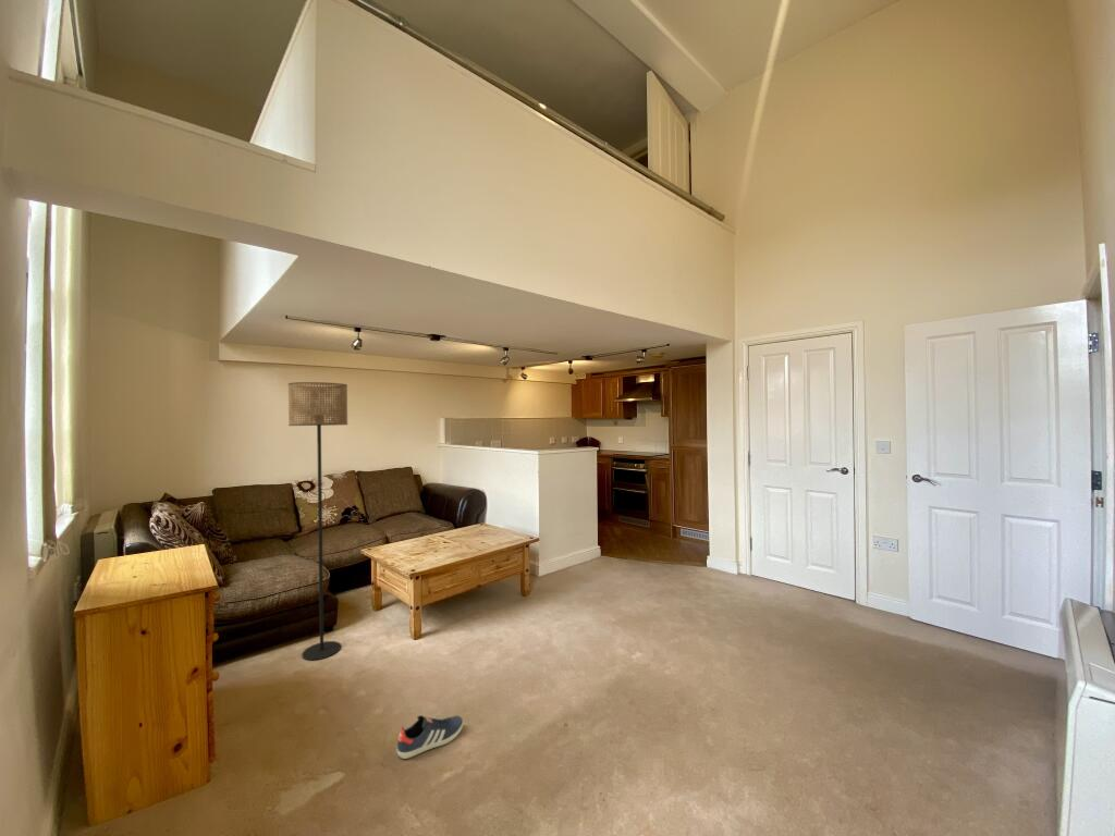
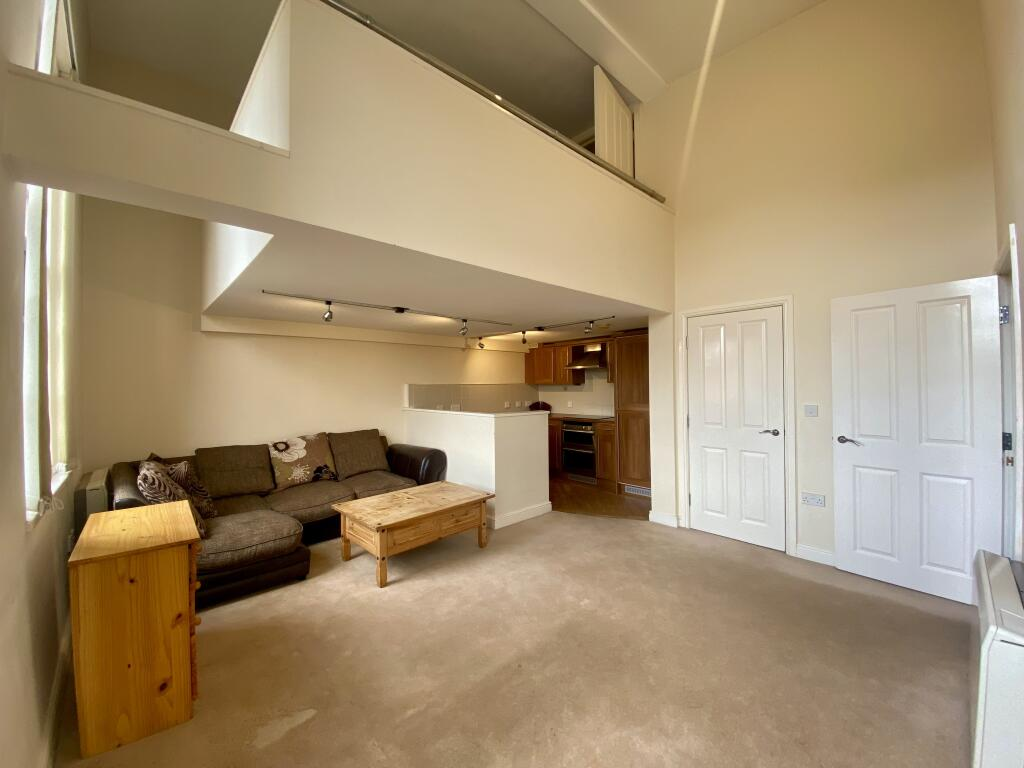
- floor lamp [287,381,348,662]
- sneaker [395,714,464,760]
